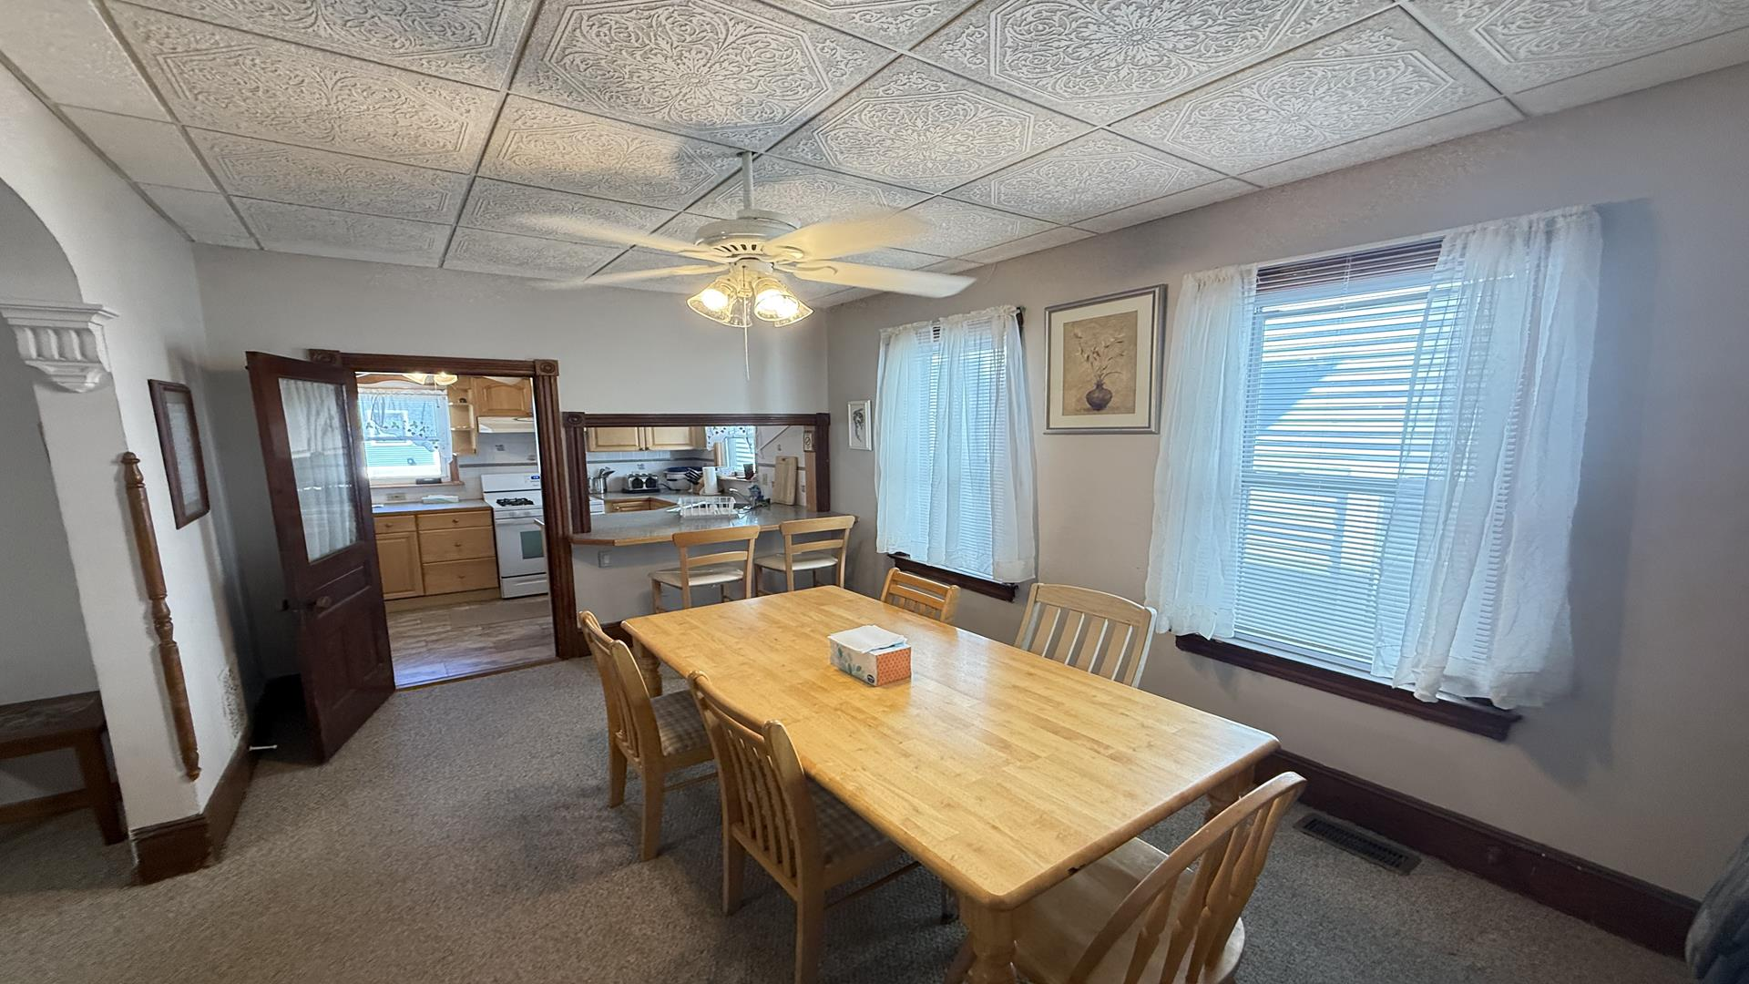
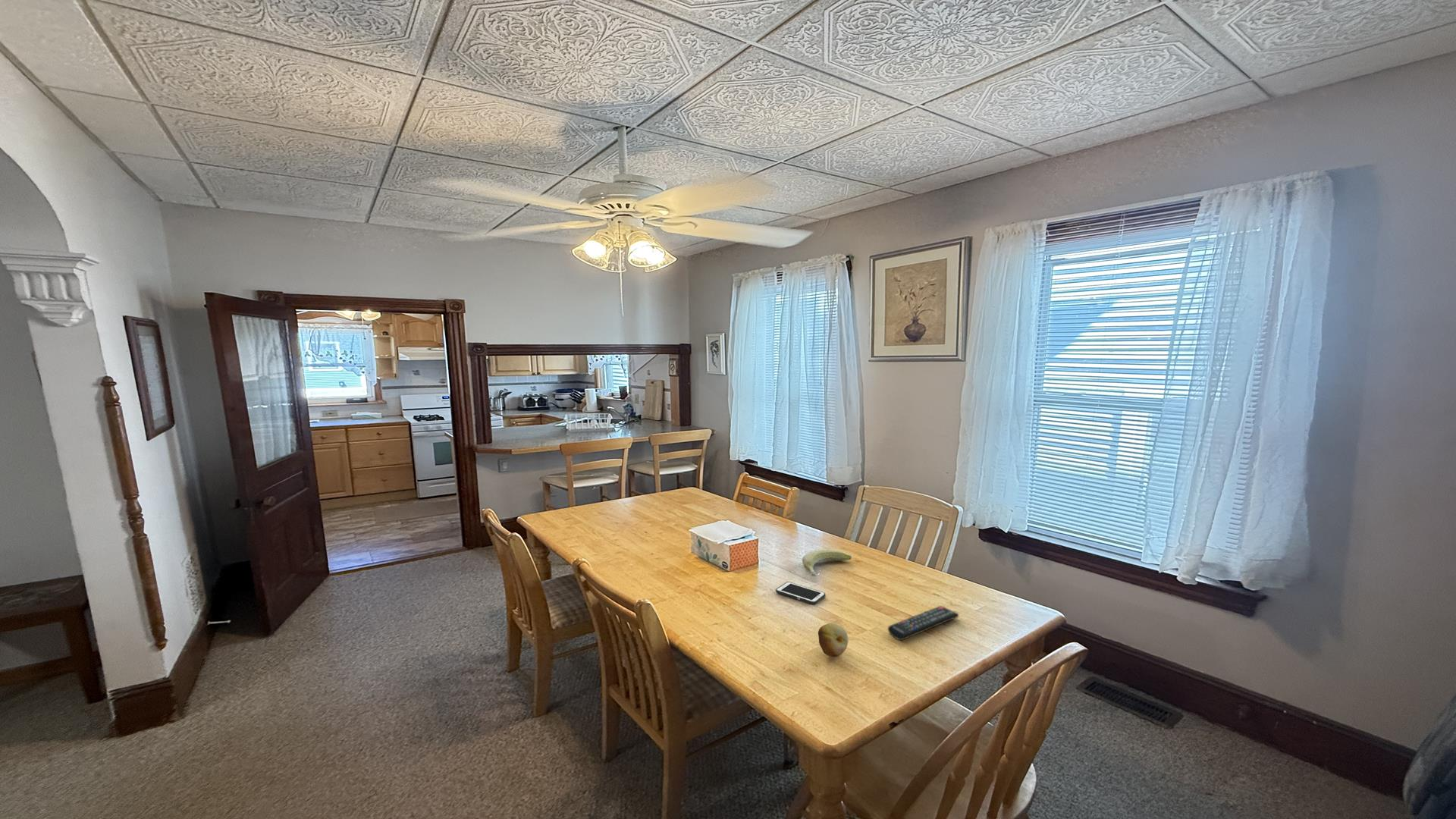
+ cell phone [775,581,827,605]
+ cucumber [802,548,852,578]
+ remote control [887,605,959,641]
+ fruit [817,623,849,657]
